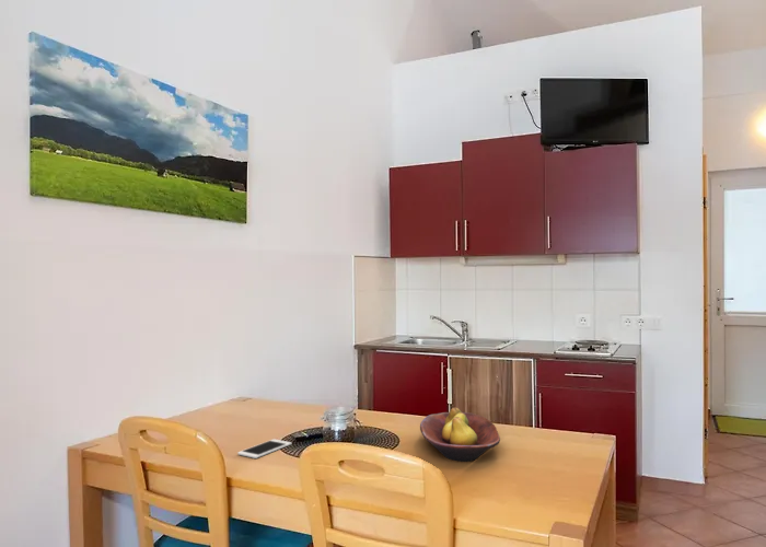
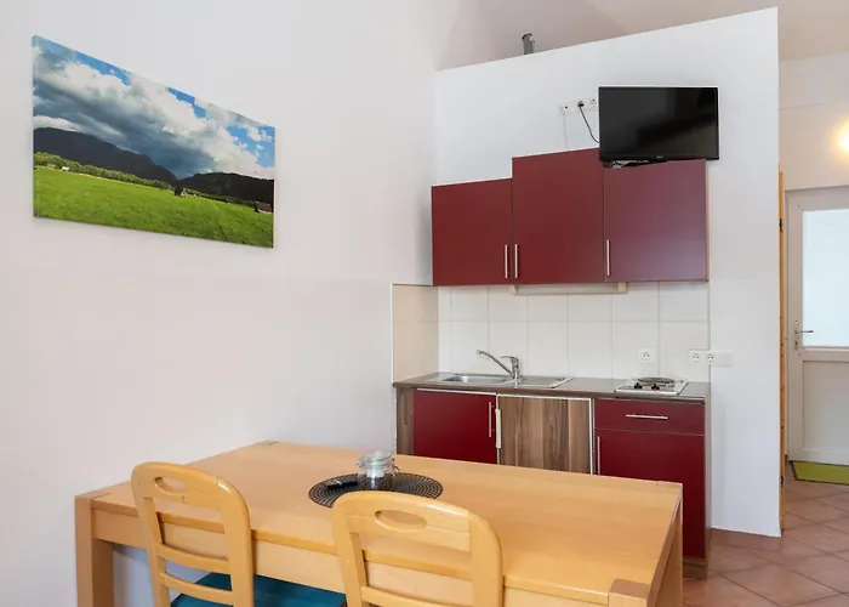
- cell phone [236,438,292,459]
- fruit bowl [419,407,501,463]
